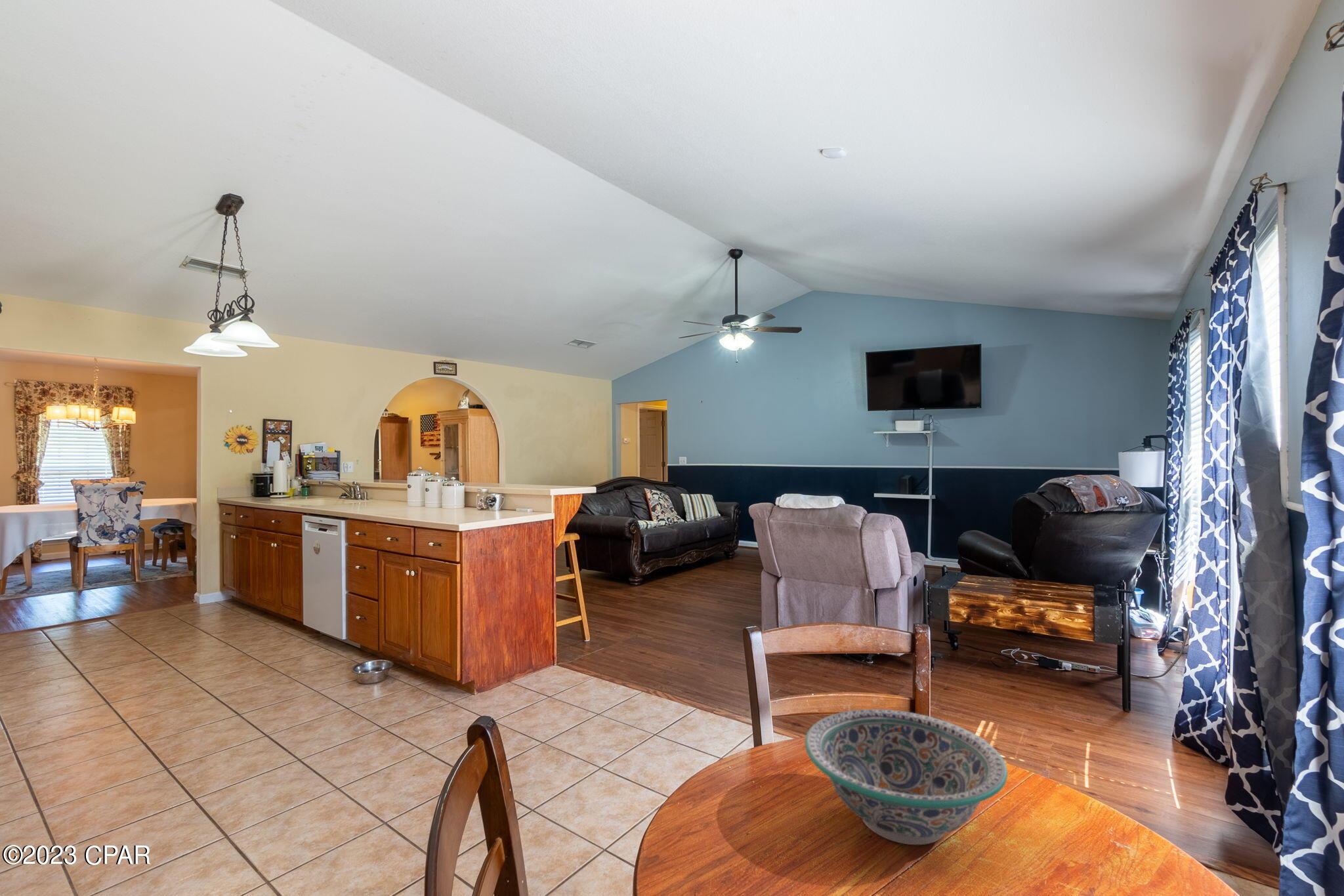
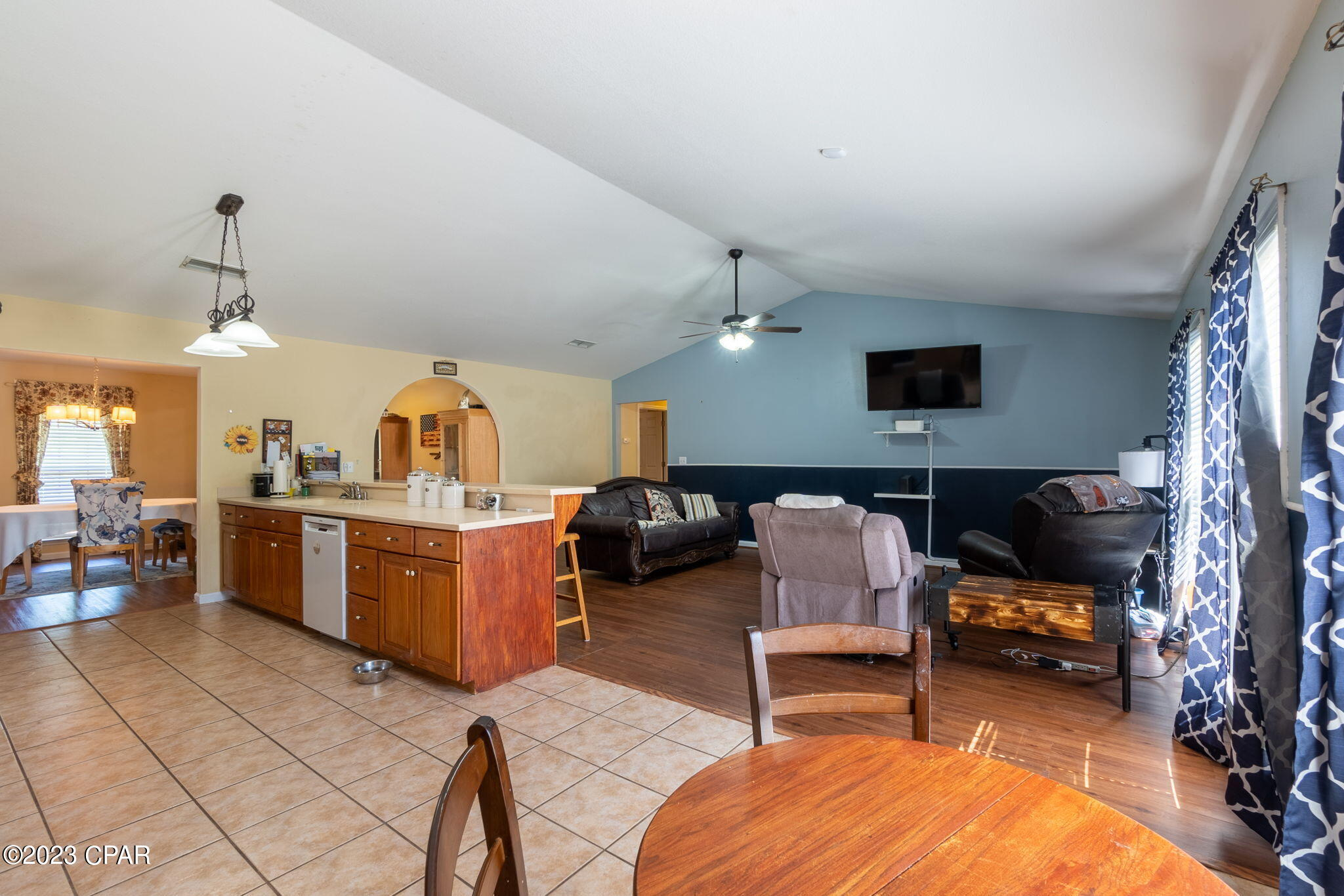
- decorative bowl [804,708,1008,845]
